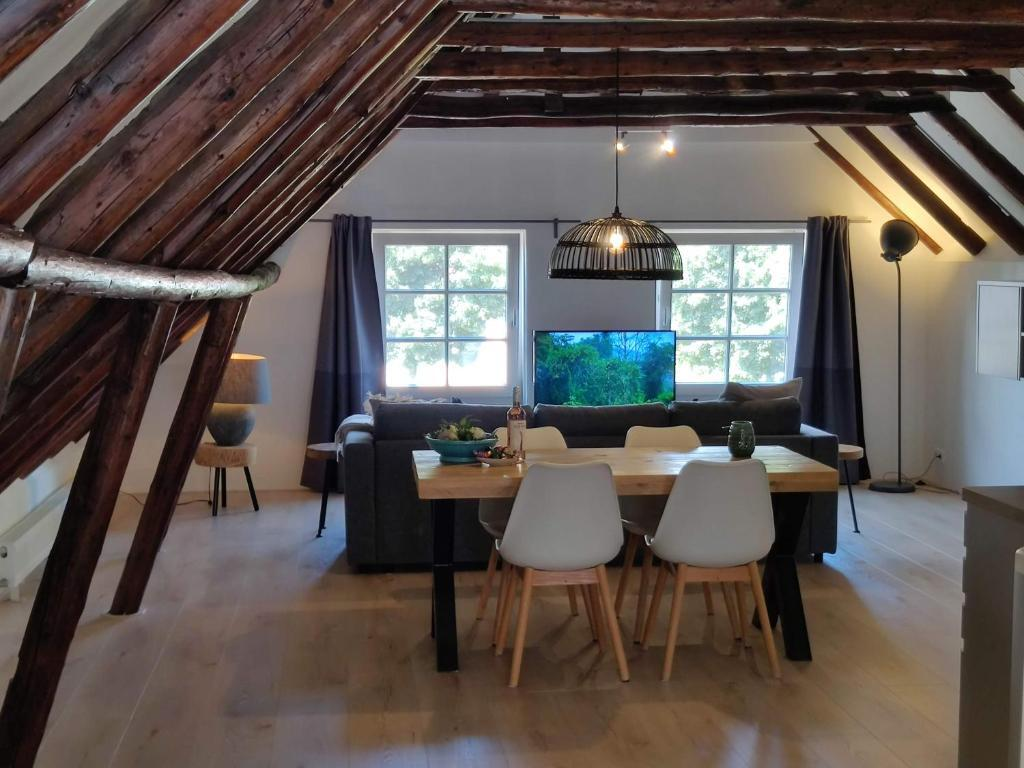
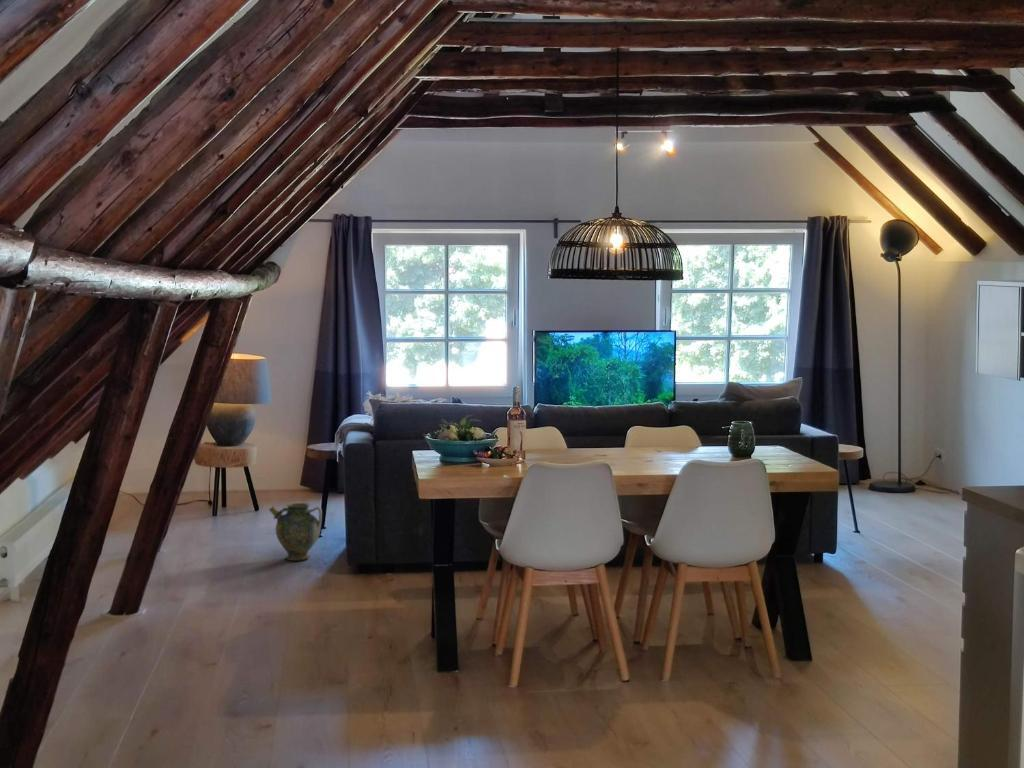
+ ceramic jug [268,502,323,562]
